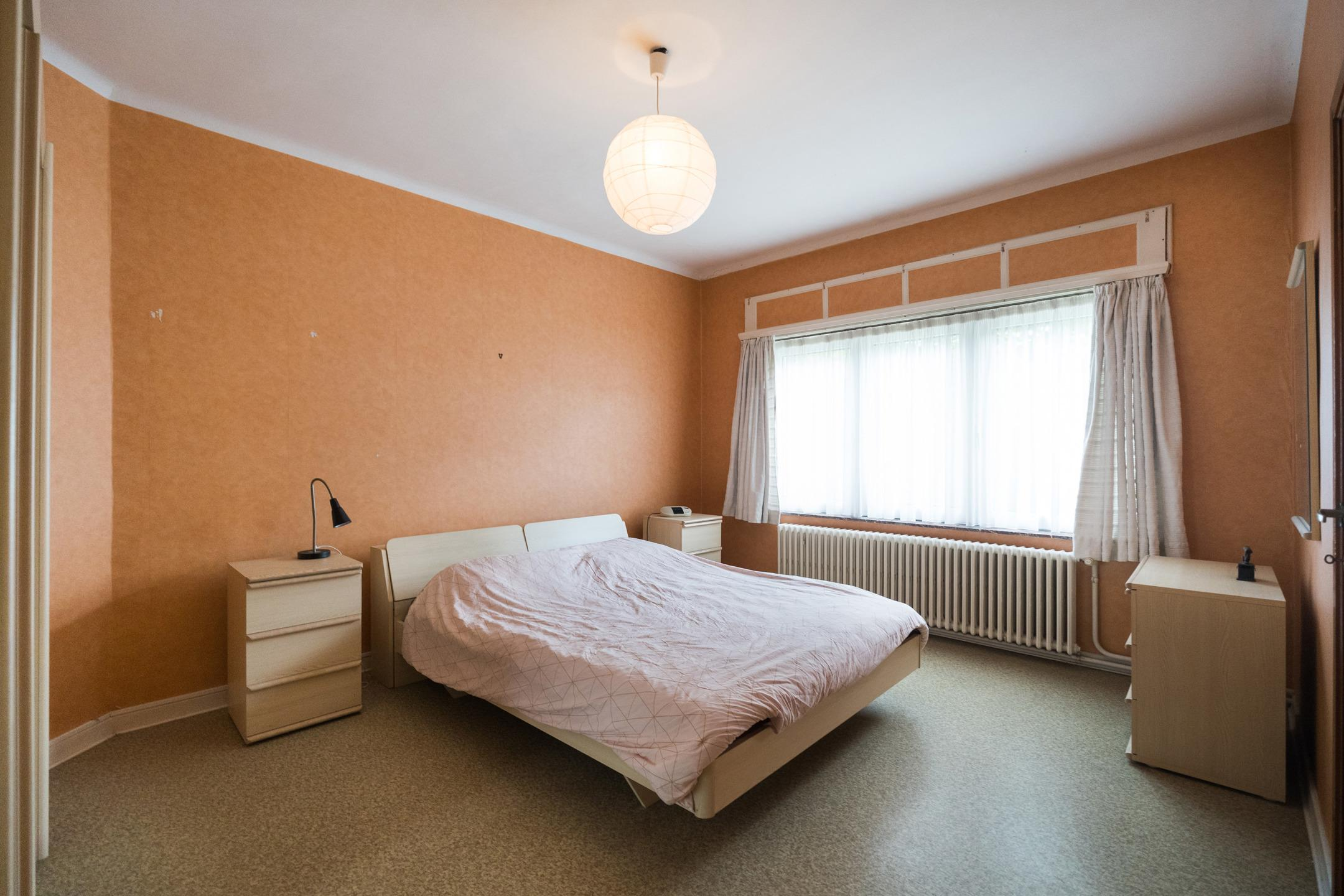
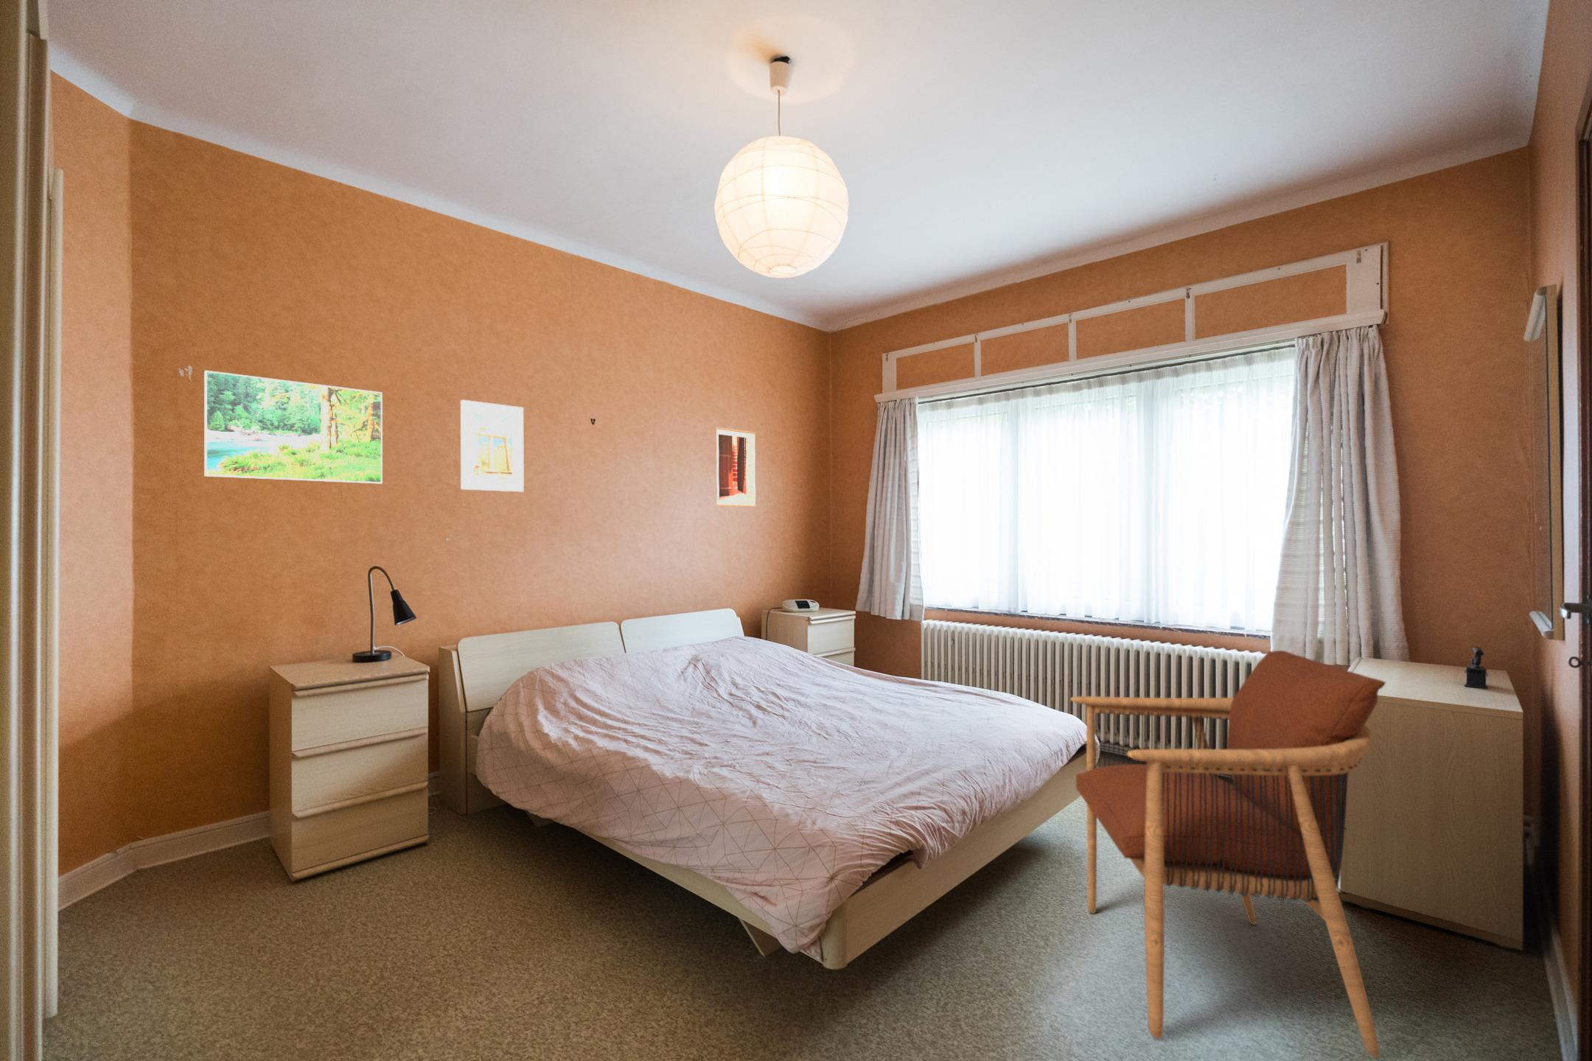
+ wall art [715,426,757,508]
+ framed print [204,369,384,484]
+ armchair [1070,650,1386,1059]
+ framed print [460,399,524,493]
